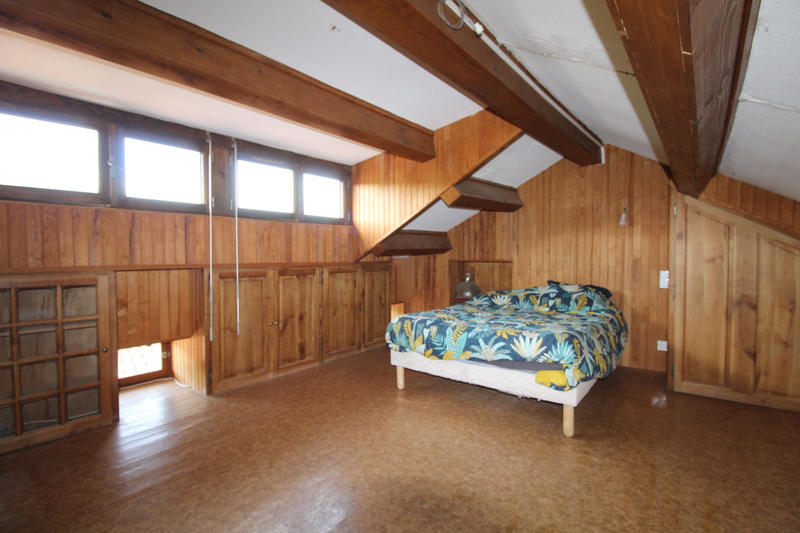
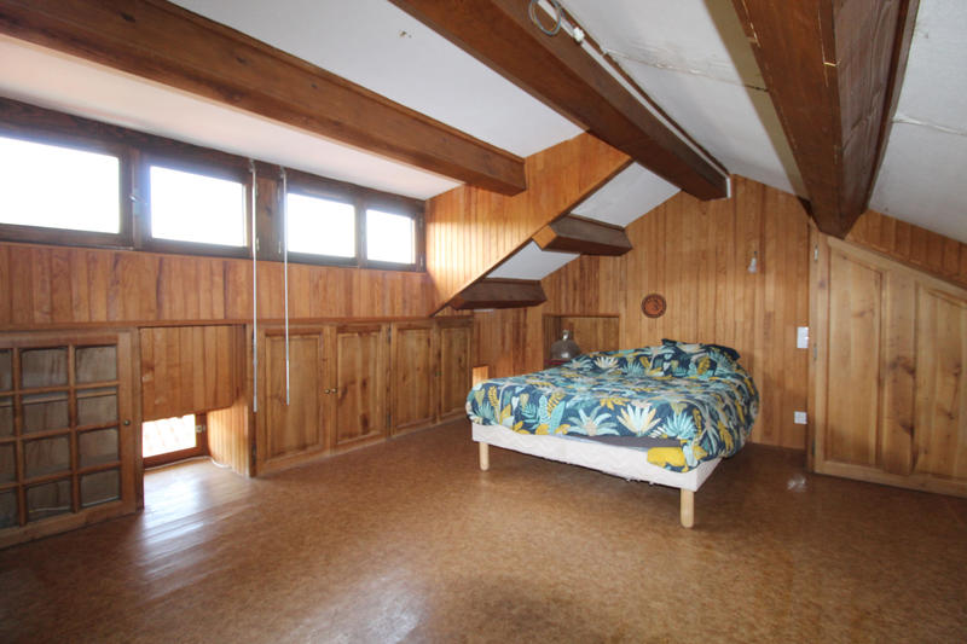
+ decorative plate [639,292,668,320]
